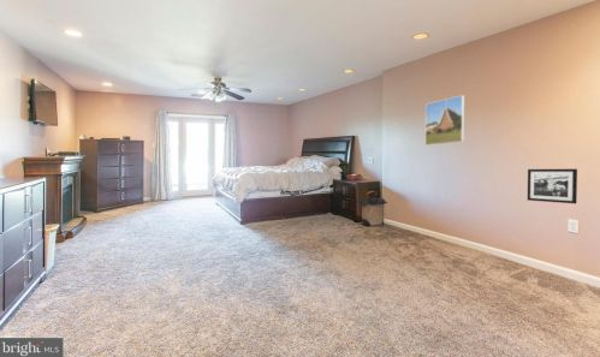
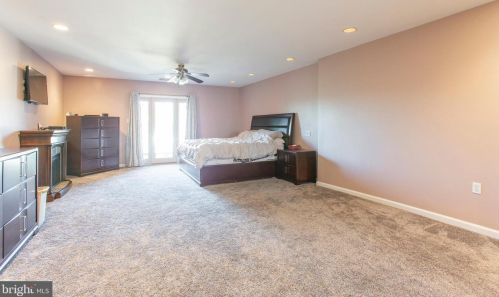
- picture frame [527,168,578,204]
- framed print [424,94,465,147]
- laundry hamper [358,190,388,227]
